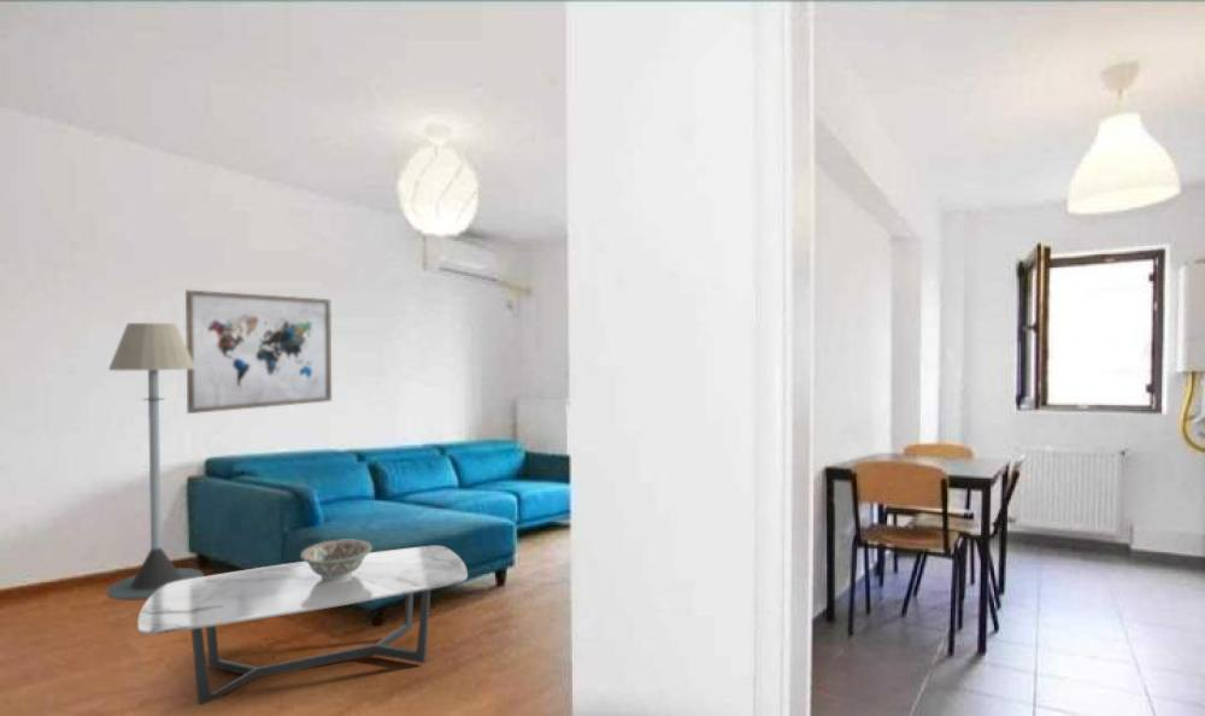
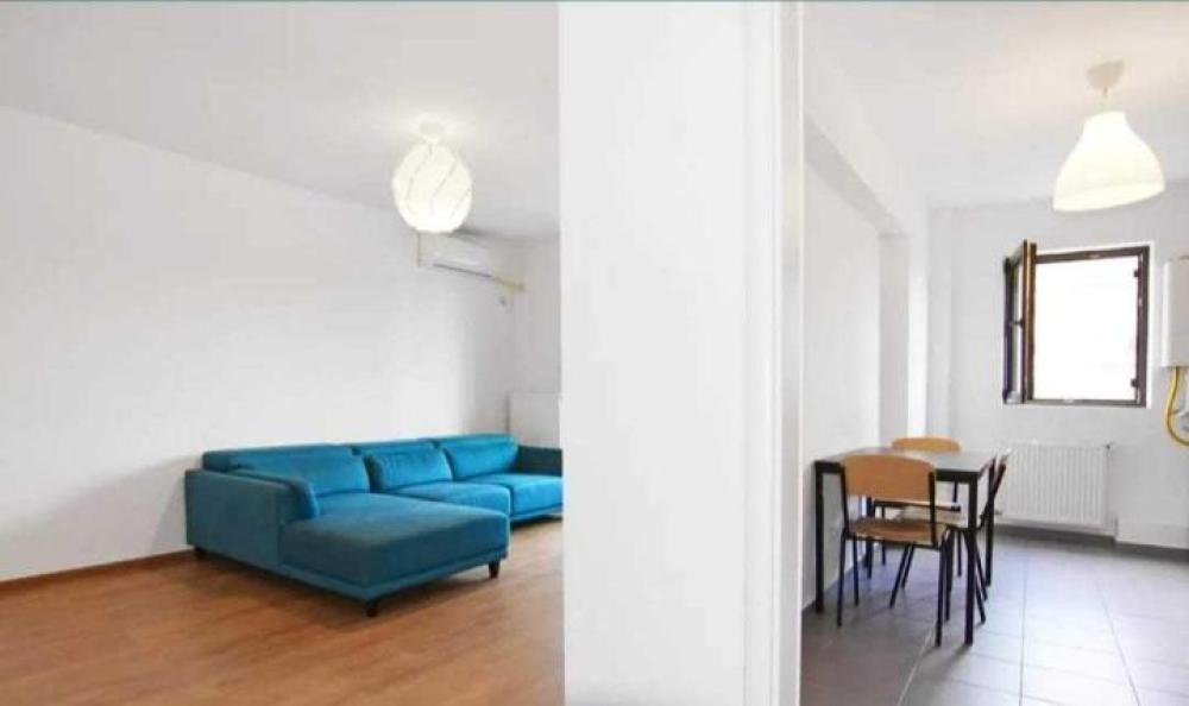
- wall art [184,289,333,415]
- floor lamp [105,322,205,601]
- coffee table [136,545,469,706]
- decorative bowl [299,539,374,580]
